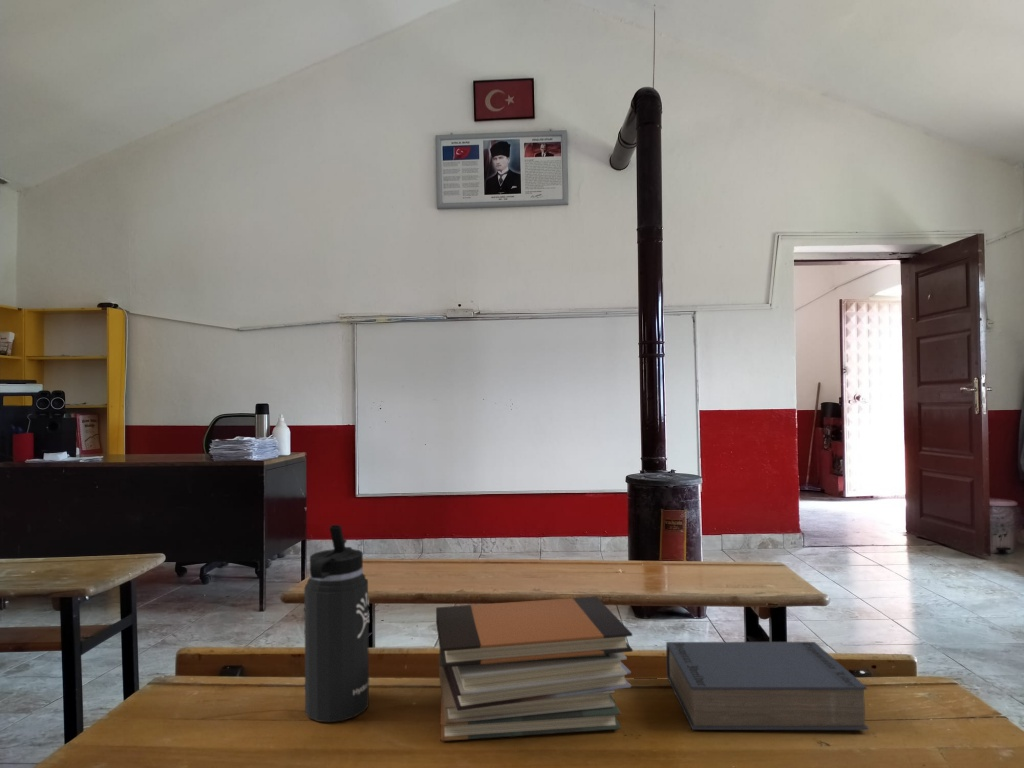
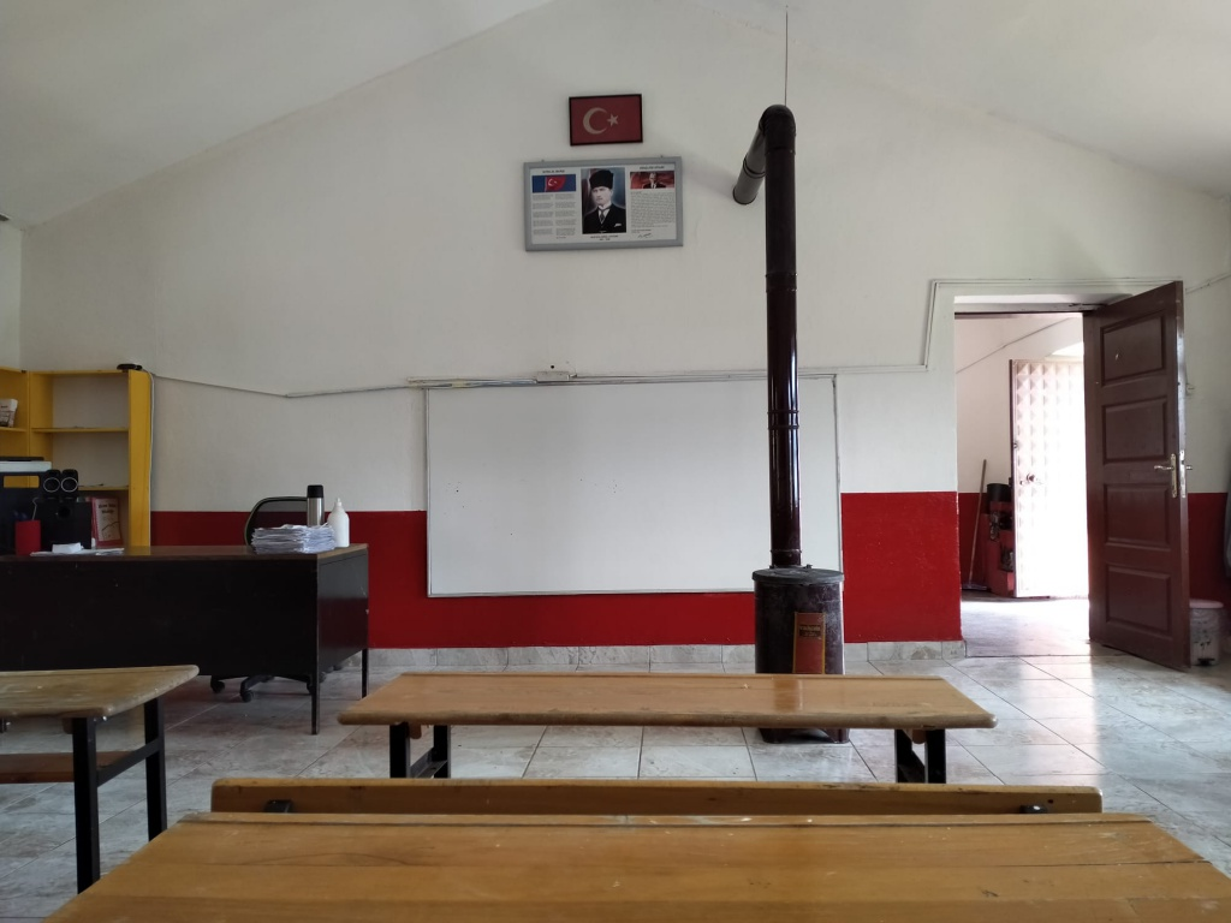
- book stack [435,596,634,742]
- thermos bottle [303,524,371,723]
- book [665,641,869,731]
